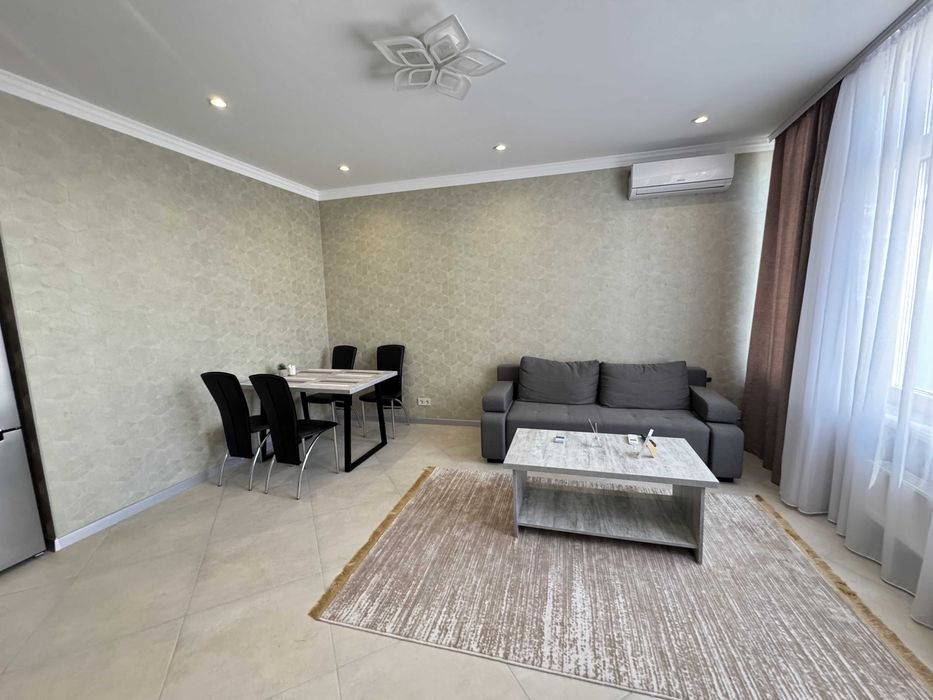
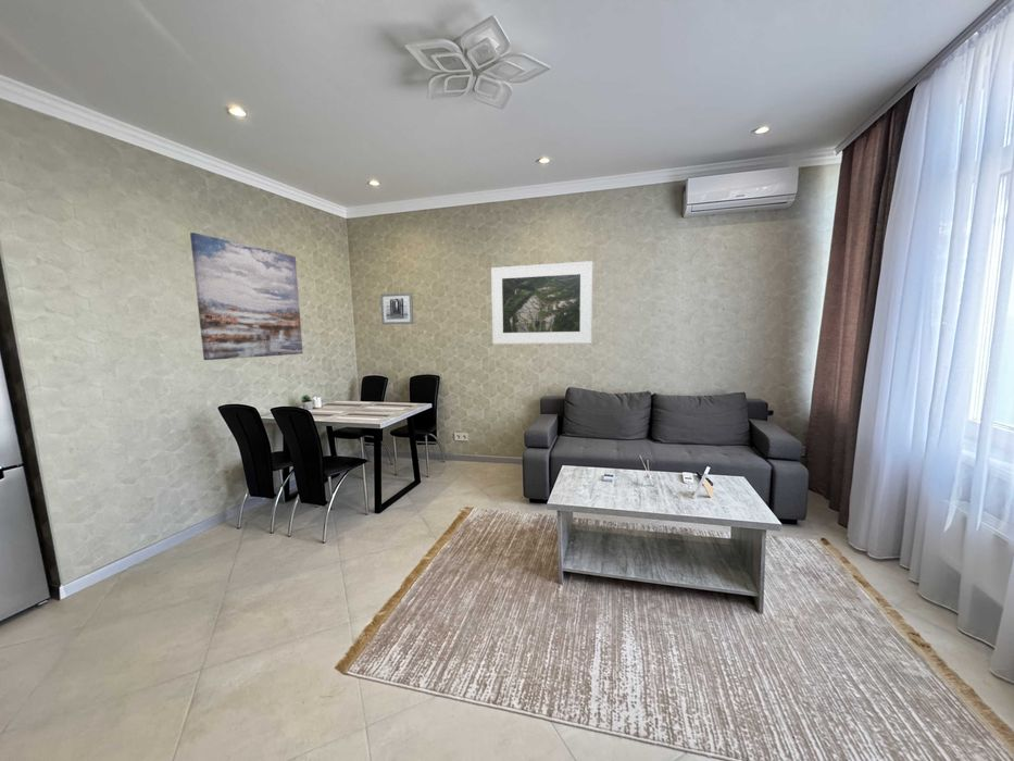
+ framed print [490,260,593,345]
+ wall art [379,291,414,325]
+ wall art [189,232,304,361]
